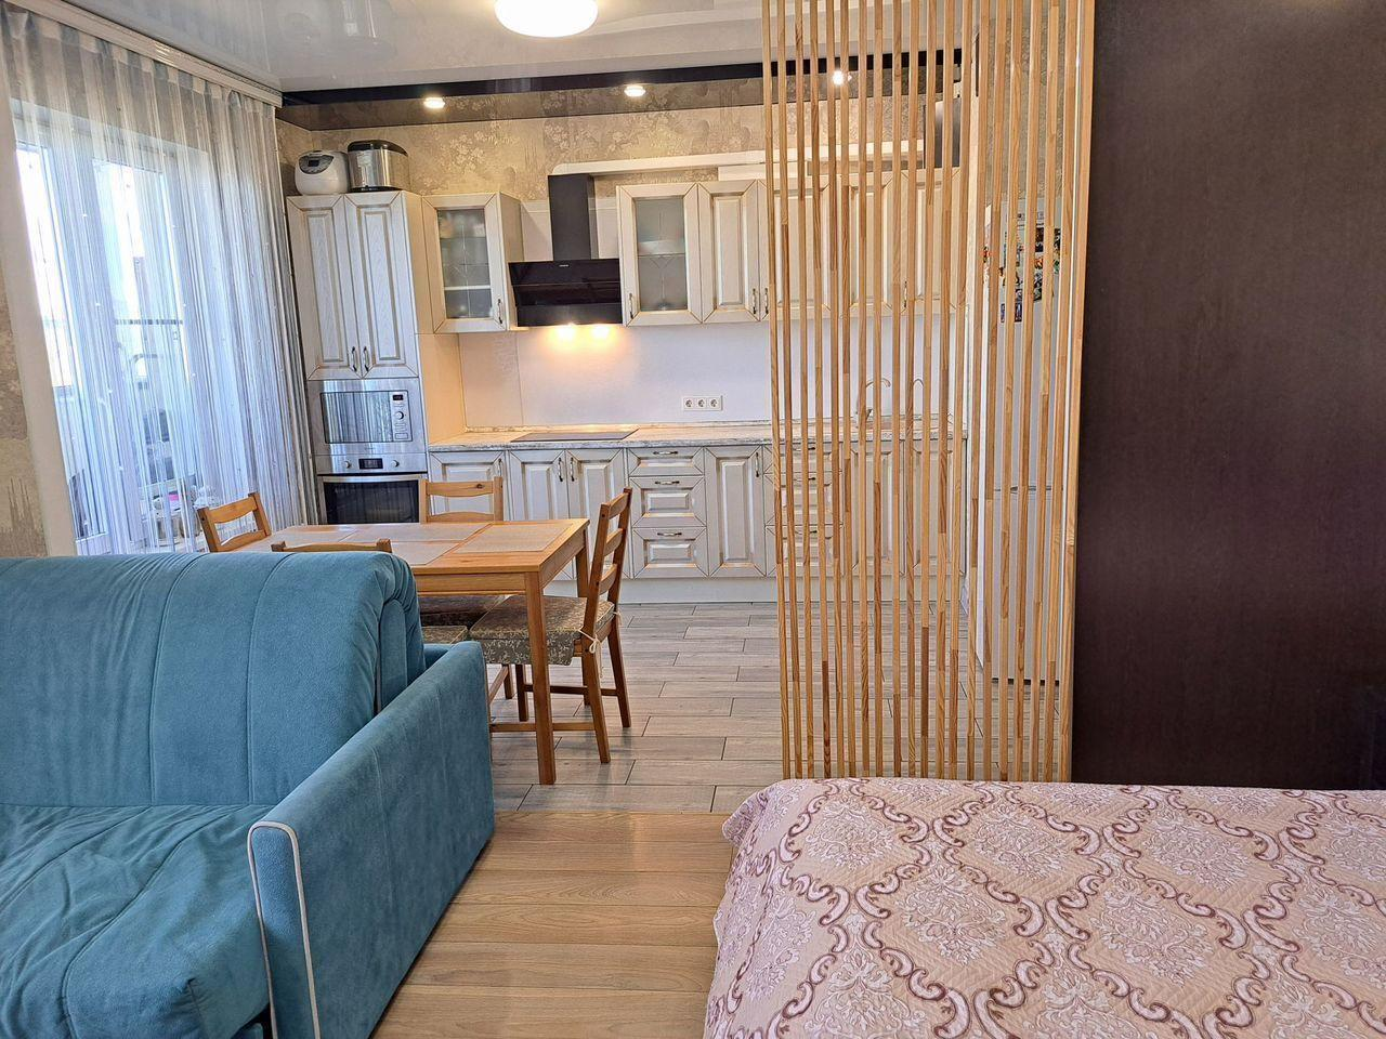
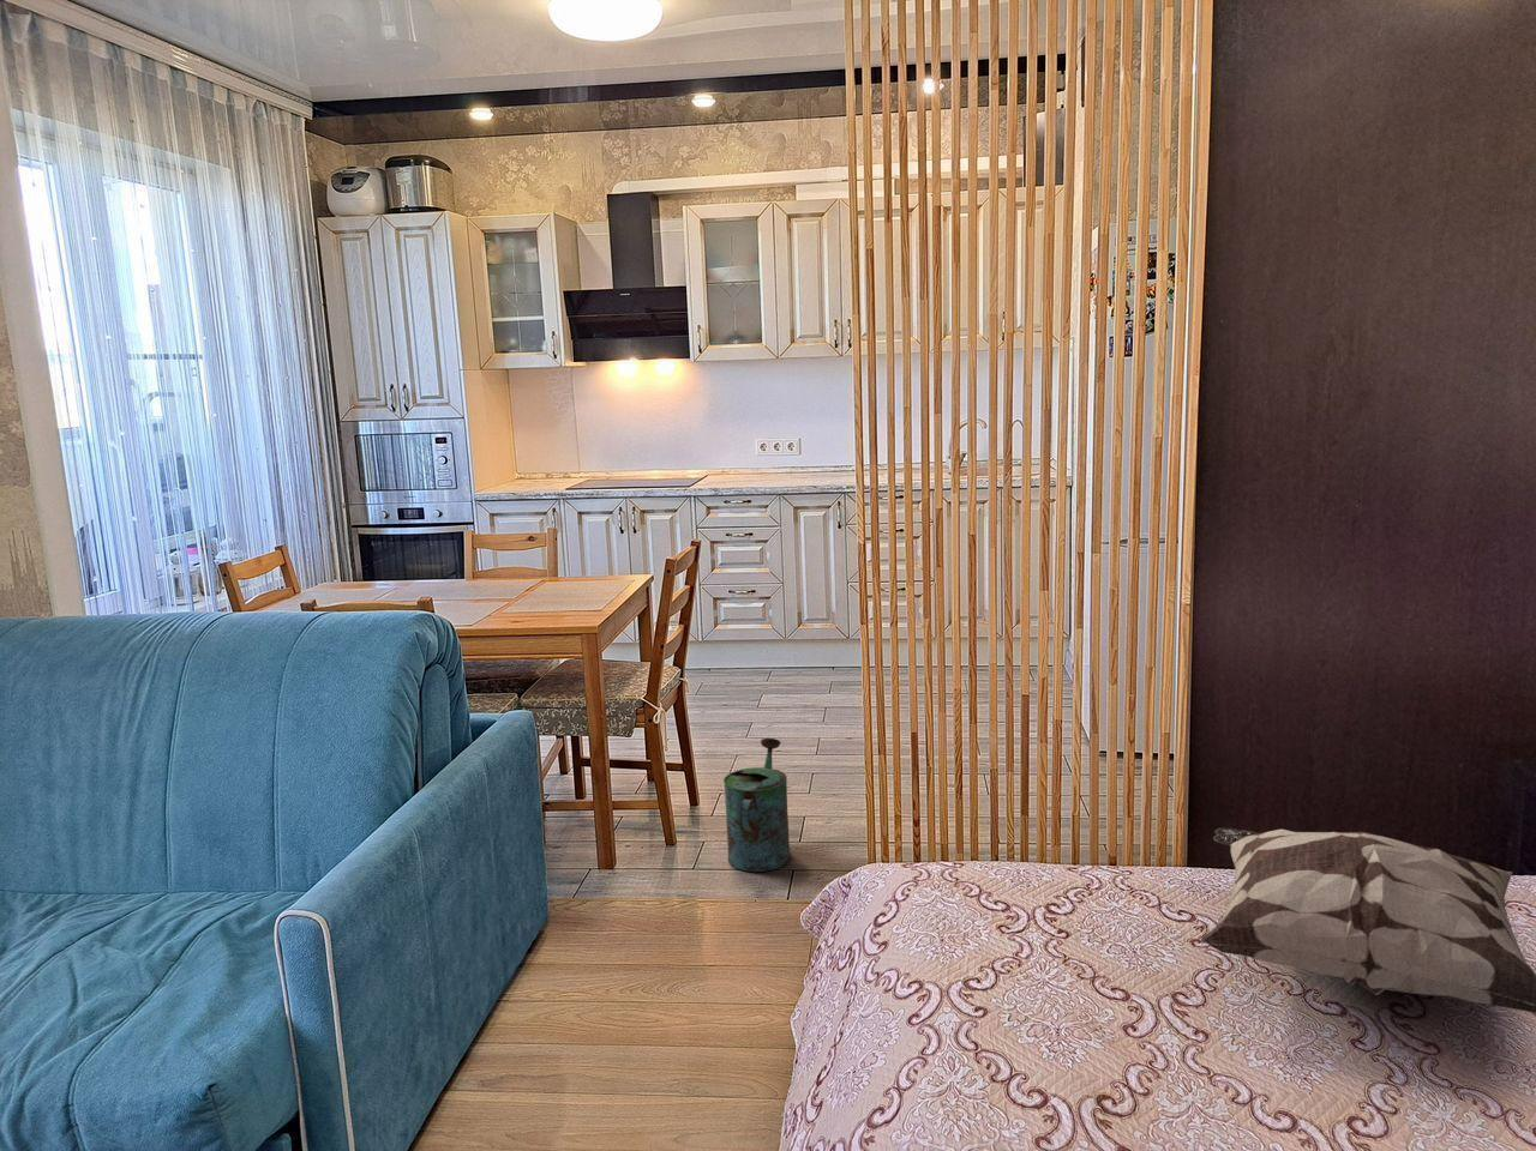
+ watering can [722,738,791,873]
+ decorative pillow [1200,827,1536,1014]
